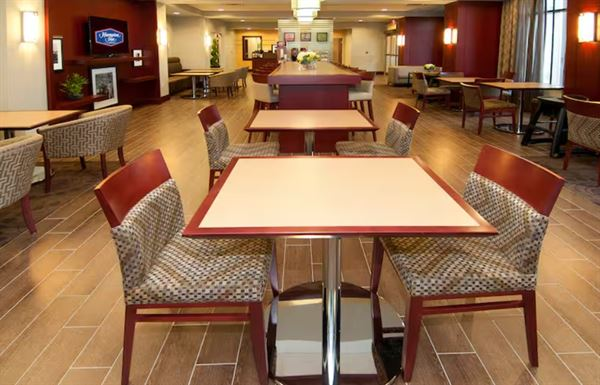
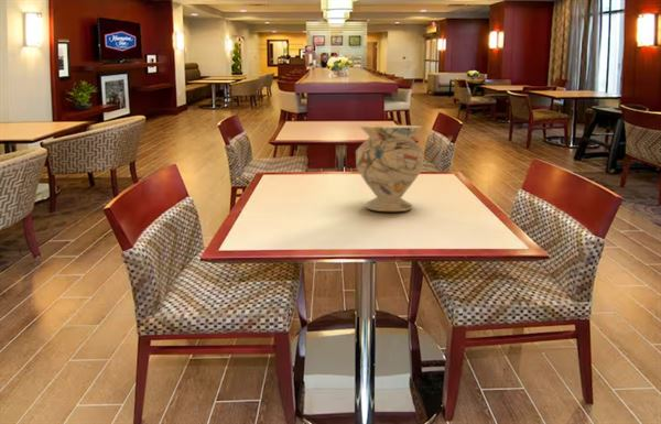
+ decorative vase [355,124,425,213]
